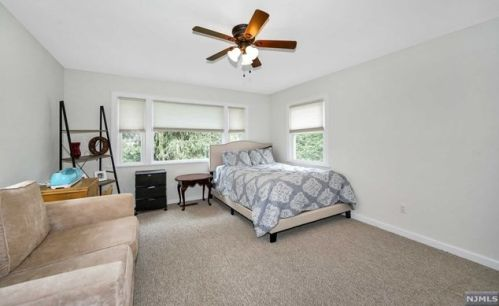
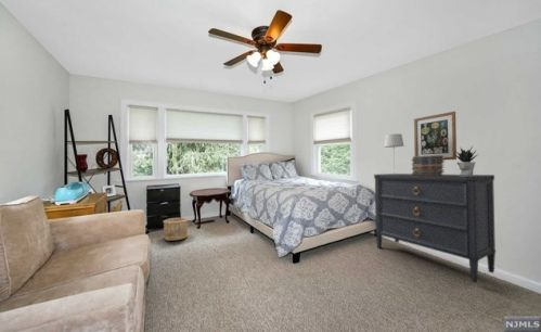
+ table lamp [383,132,404,168]
+ potted plant [455,145,478,176]
+ wooden bucket [162,217,190,242]
+ dresser [373,173,497,284]
+ wall art [413,111,458,161]
+ book stack [411,155,446,175]
